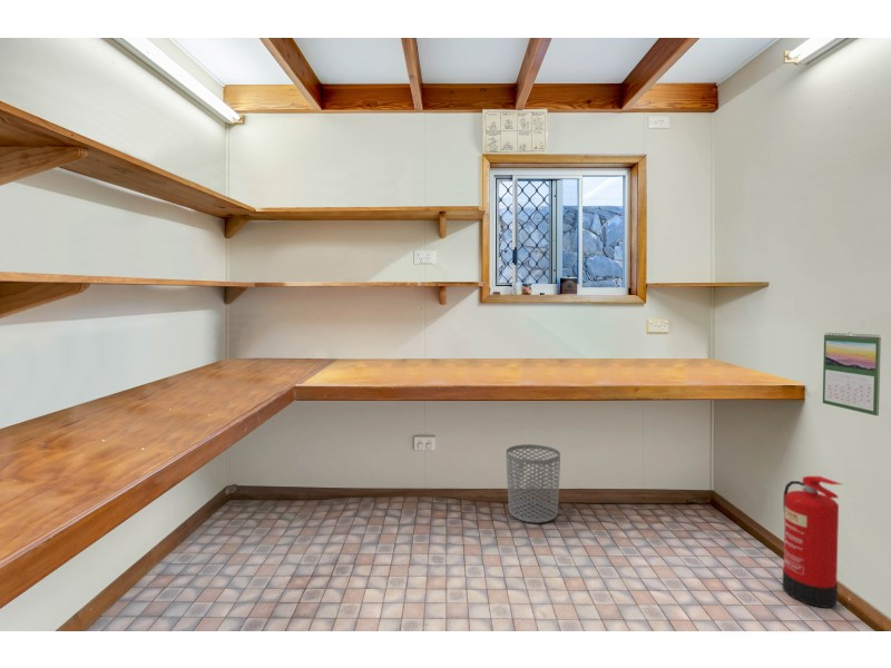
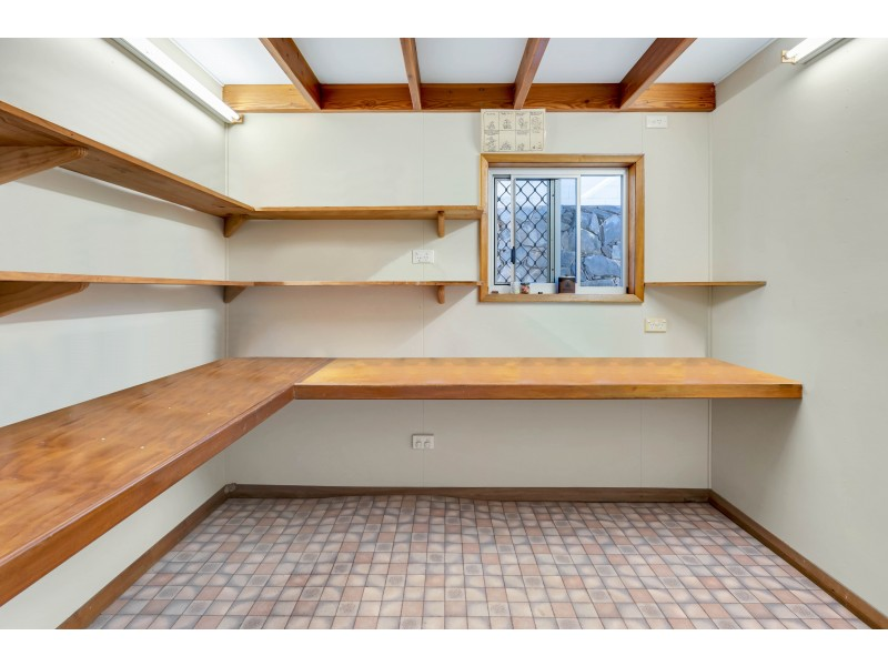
- calendar [822,331,882,416]
- waste bin [505,443,561,523]
- fire extinguisher [782,475,842,609]
